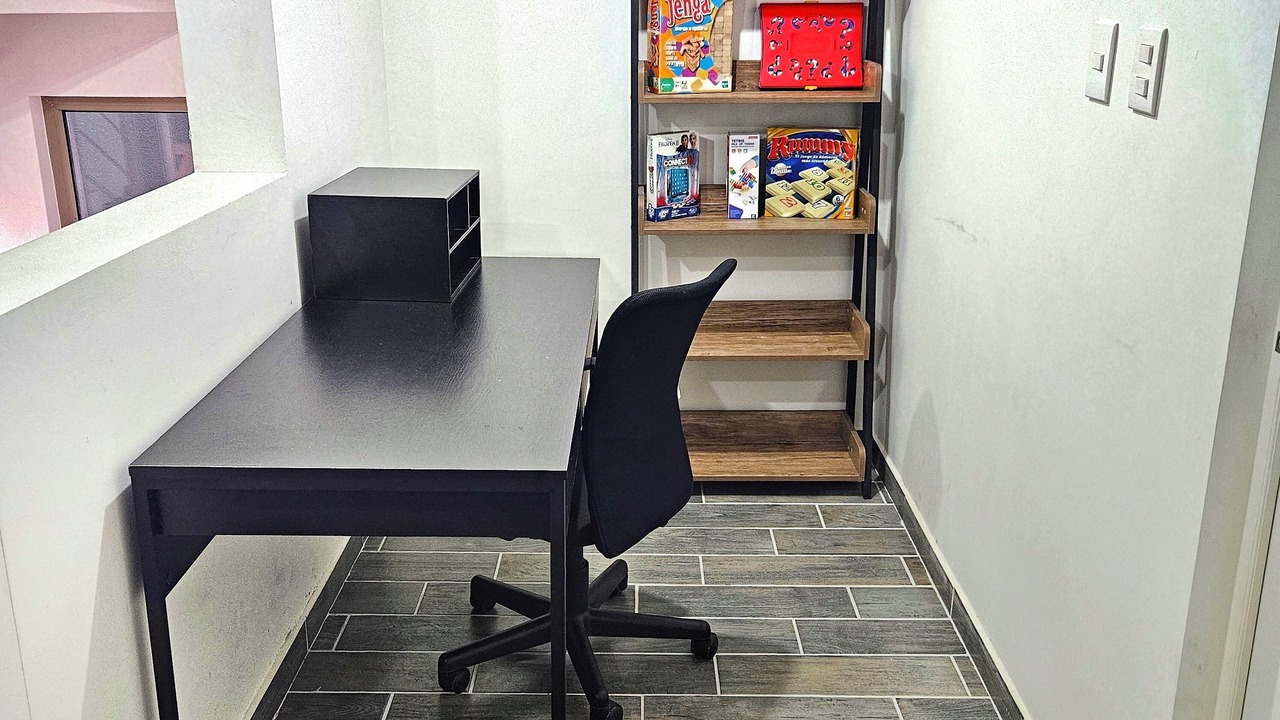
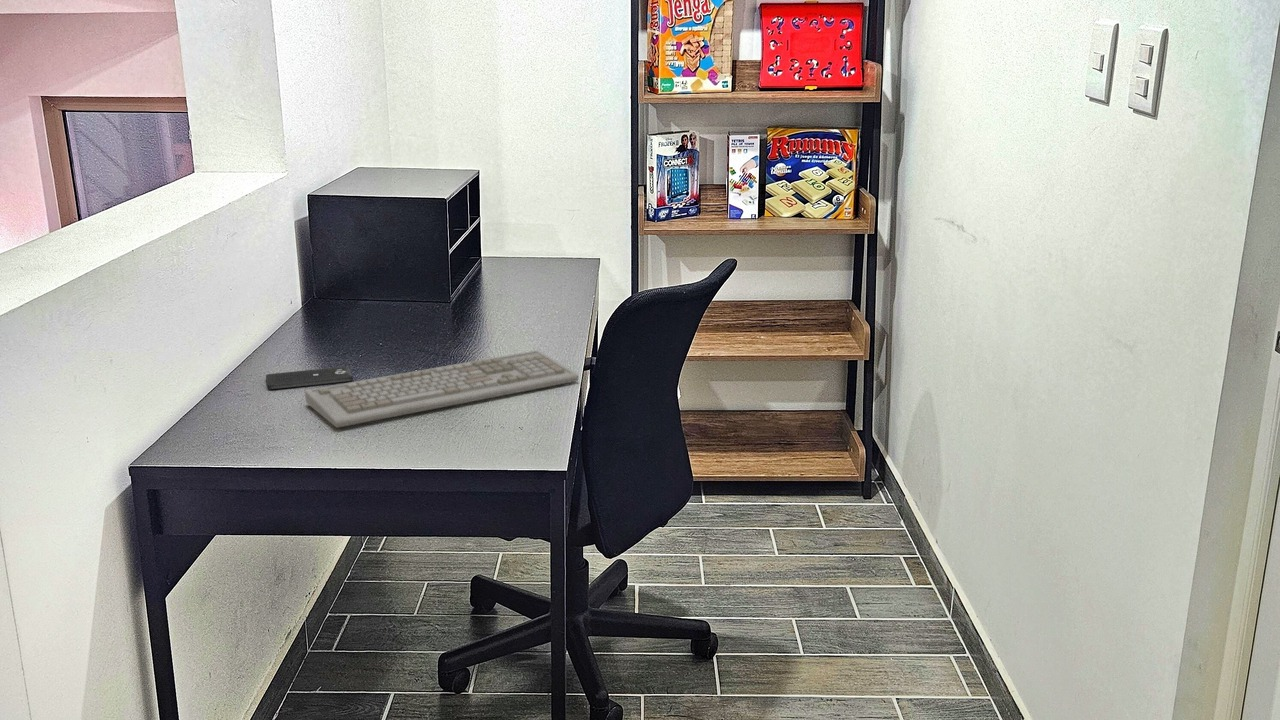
+ keyboard [304,349,579,429]
+ smartphone [265,366,354,390]
